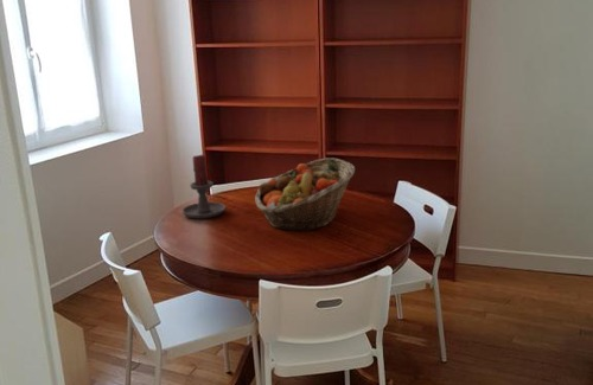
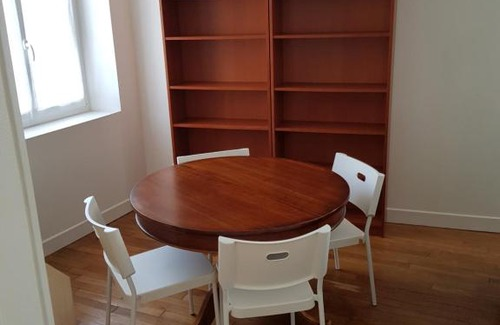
- fruit basket [254,156,356,232]
- candle holder [181,153,227,219]
